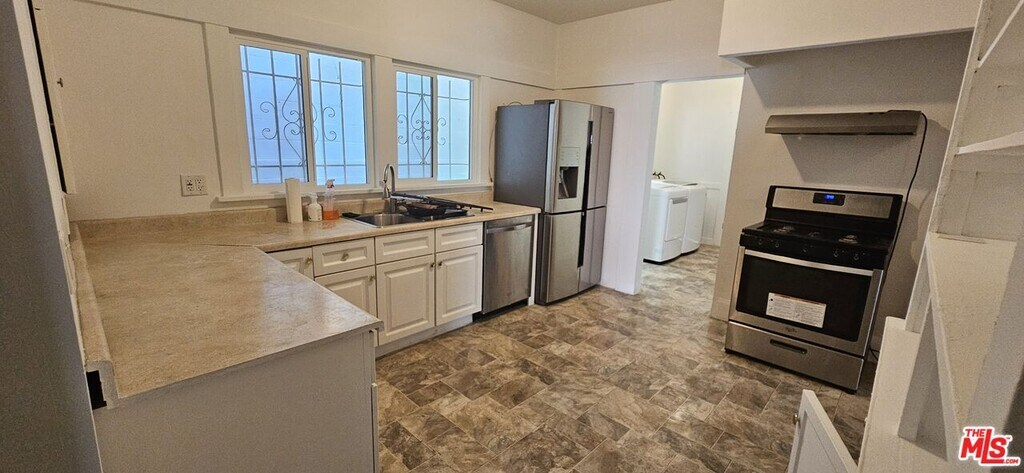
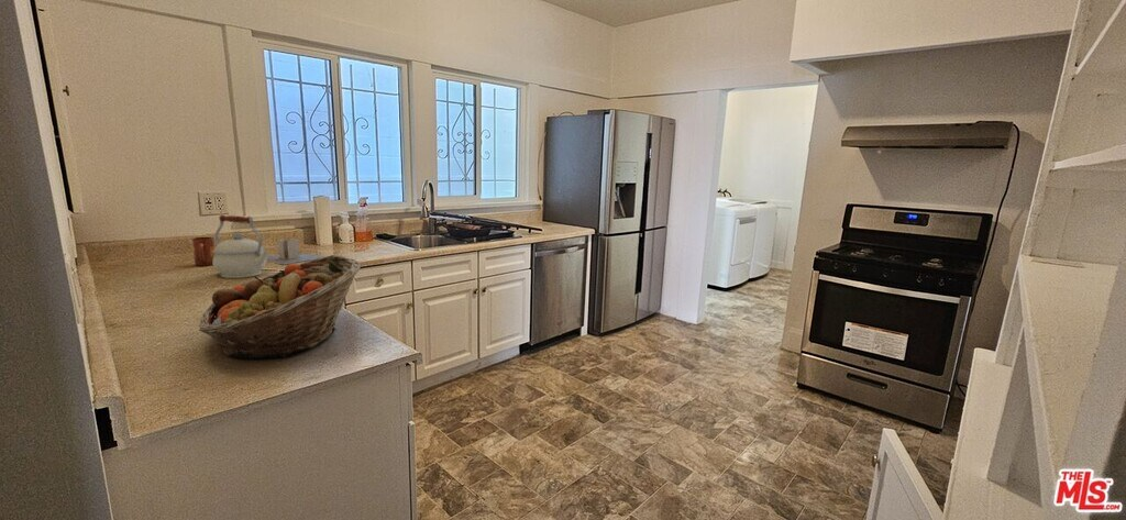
+ fruit basket [198,254,362,359]
+ mug [191,236,216,267]
+ utensil holder [266,233,327,265]
+ kettle [212,214,269,279]
